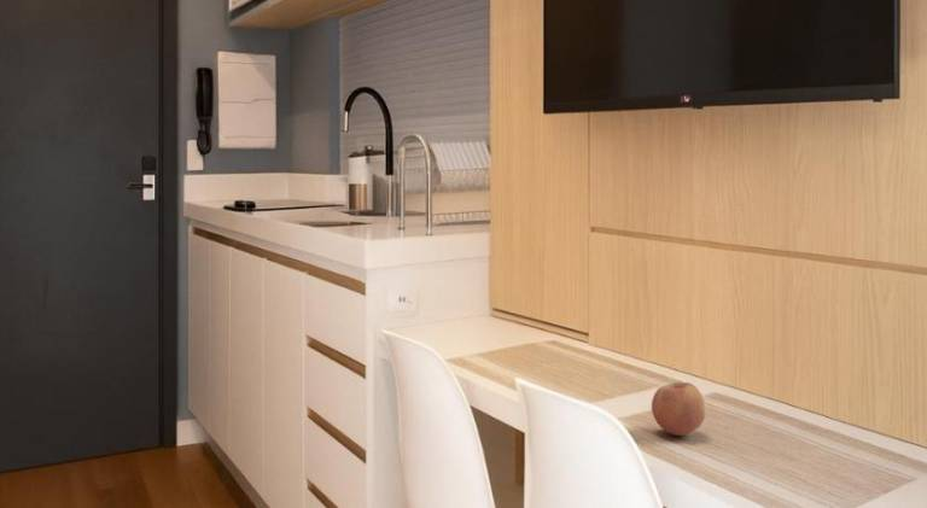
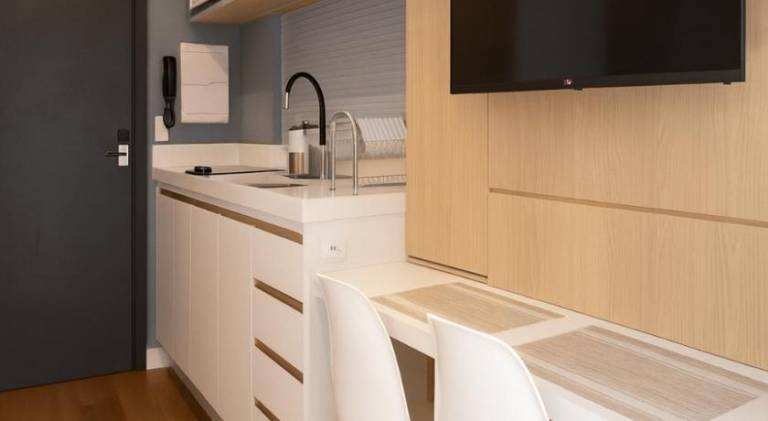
- fruit [651,381,706,437]
